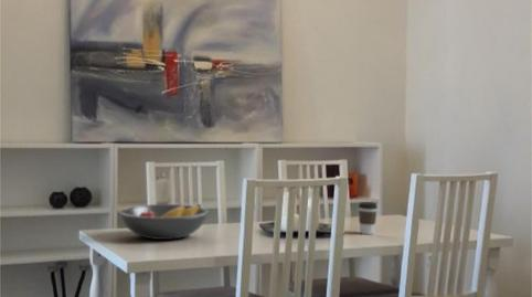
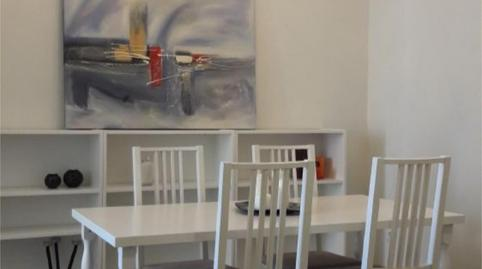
- fruit bowl [116,203,211,241]
- coffee cup [358,201,379,235]
